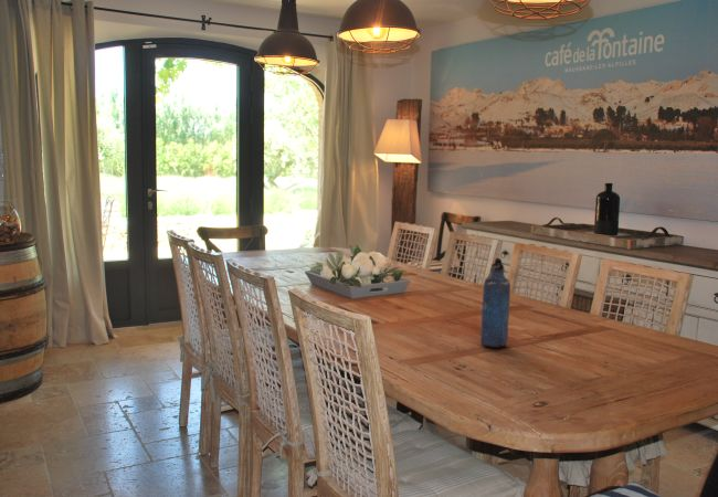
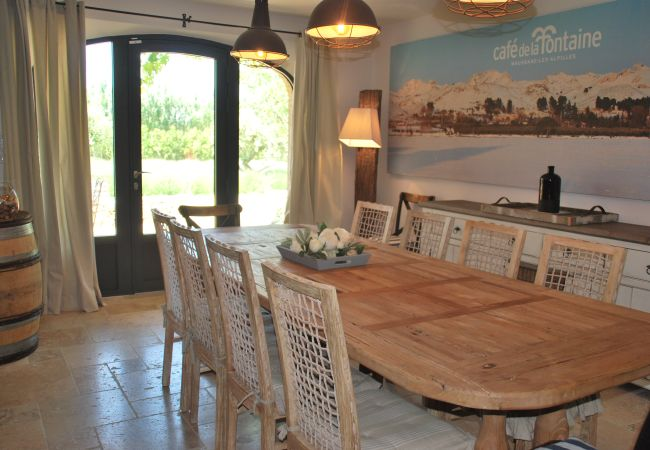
- water bottle [479,257,511,349]
